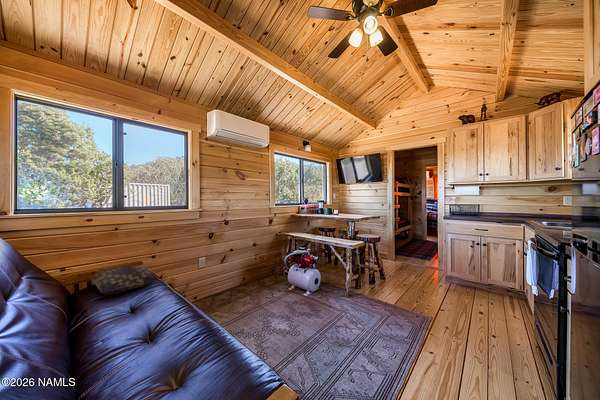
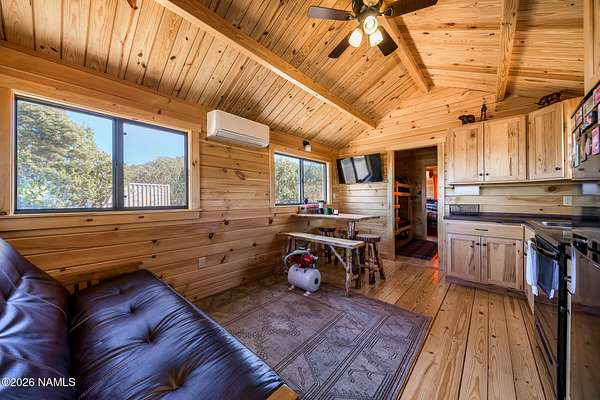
- cushion [90,265,159,295]
